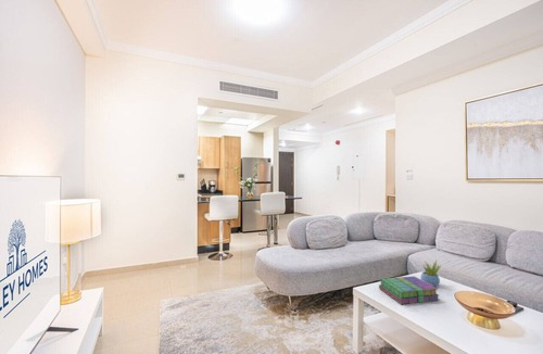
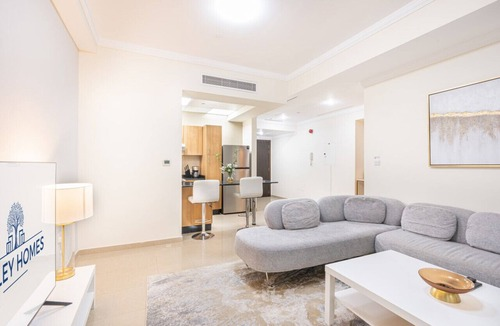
- books [378,275,441,305]
- succulent plant [419,258,442,288]
